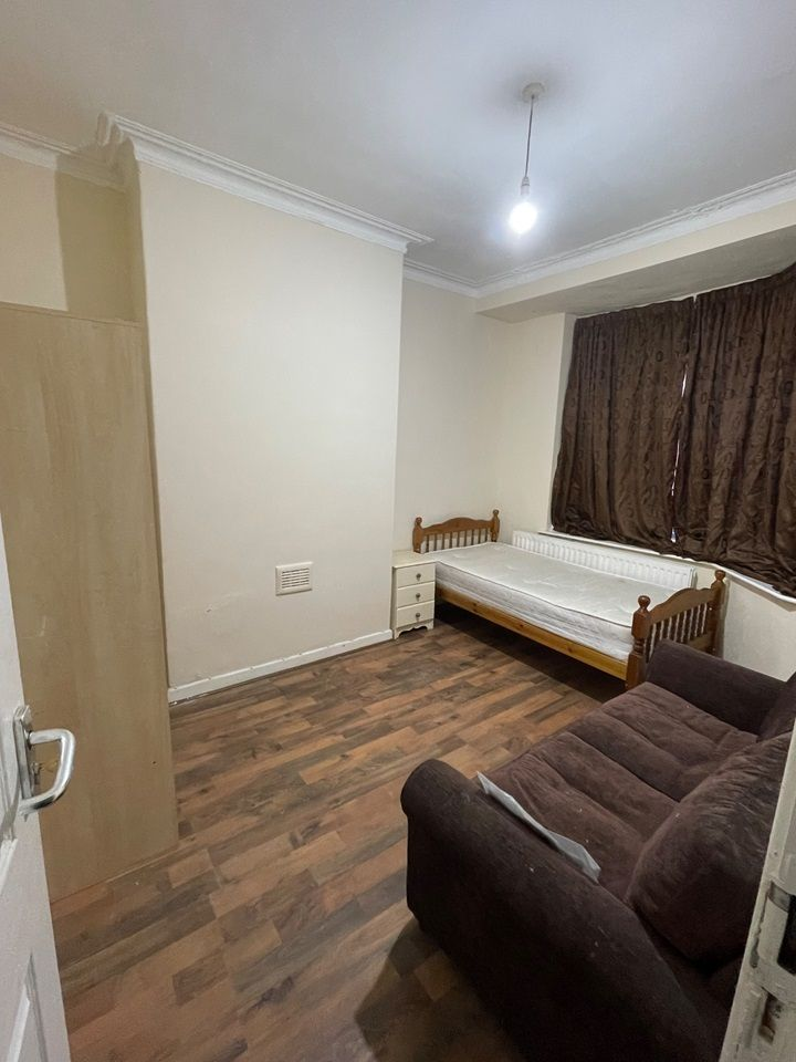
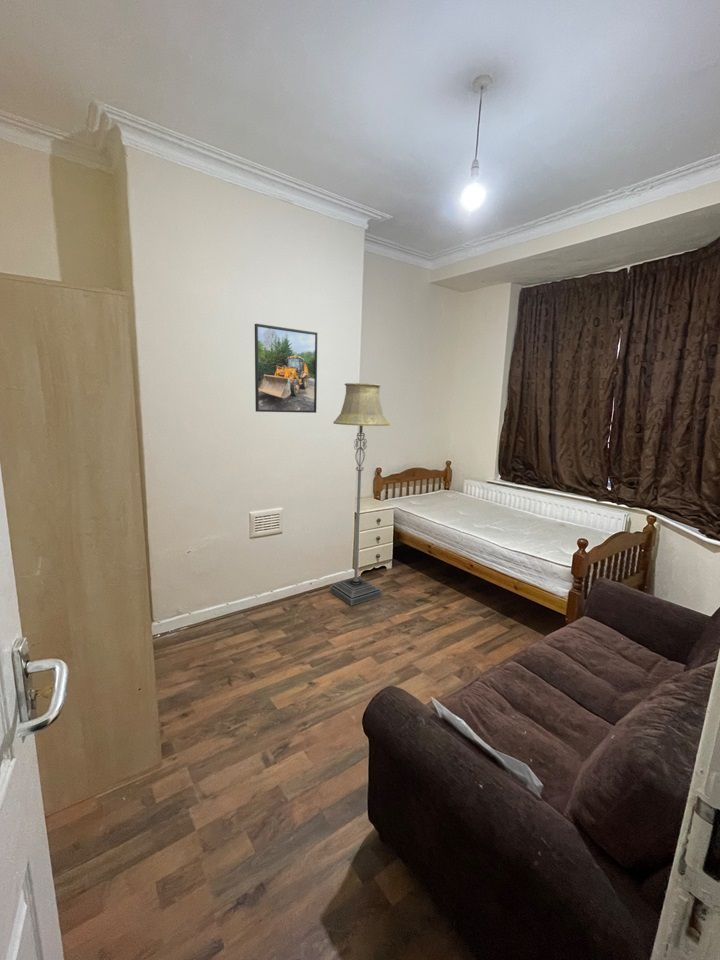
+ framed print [254,323,318,414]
+ floor lamp [329,382,391,607]
